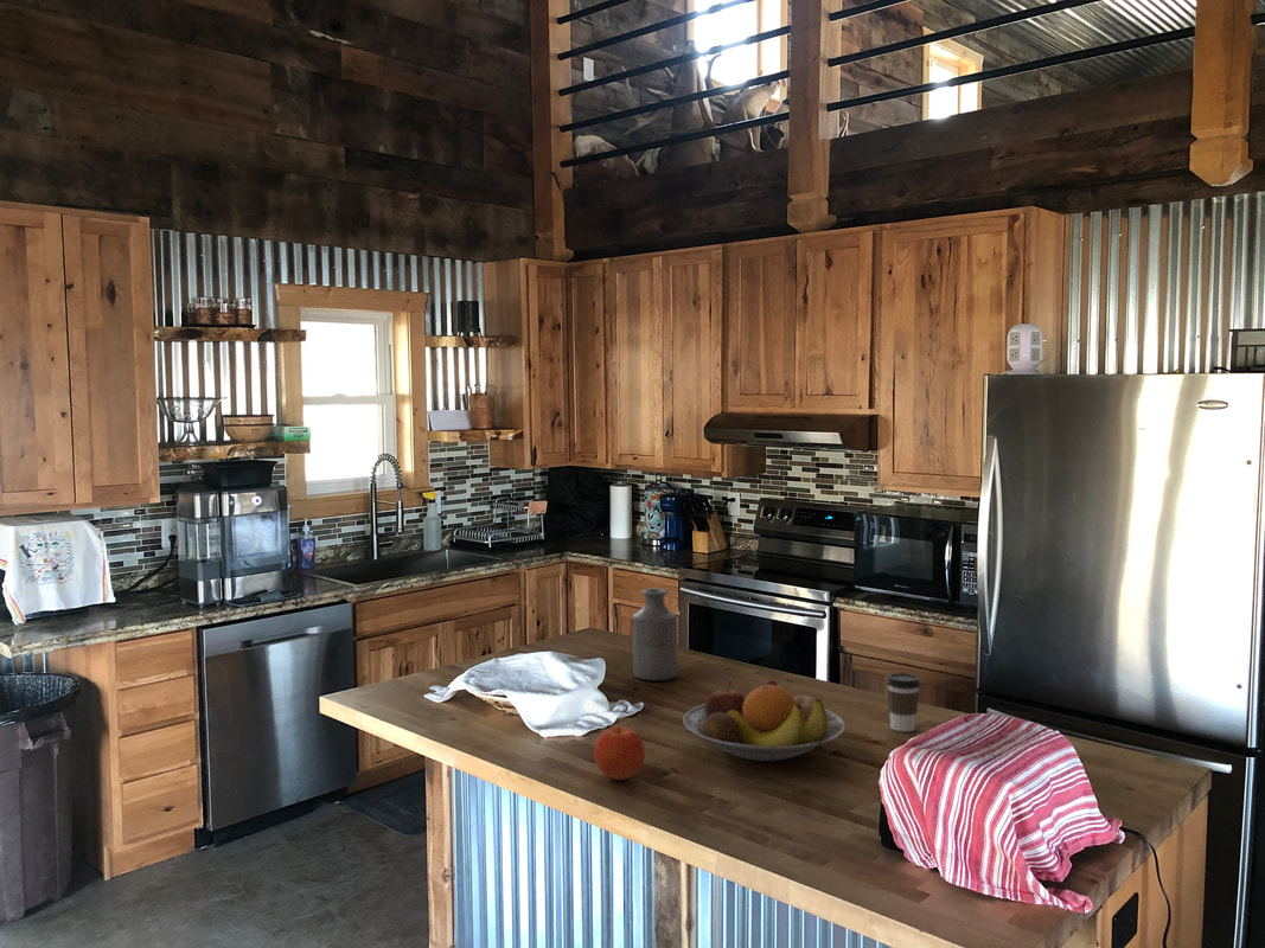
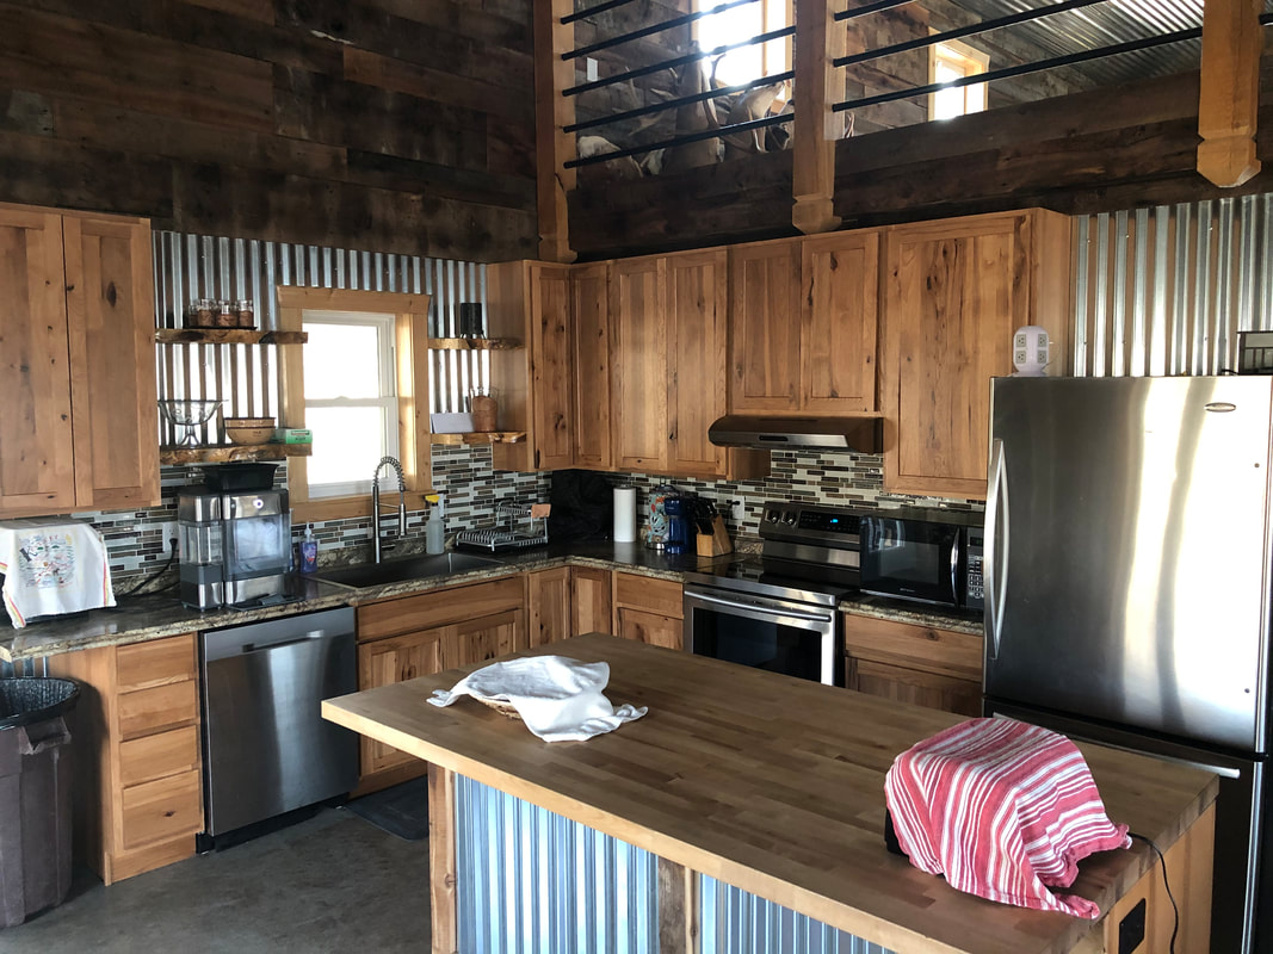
- bottle [632,587,678,683]
- fruit [593,726,646,781]
- fruit bowl [682,679,845,762]
- coffee cup [886,672,921,732]
